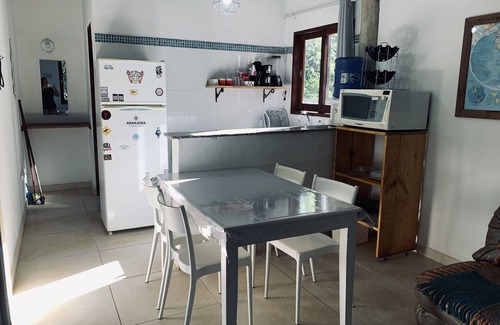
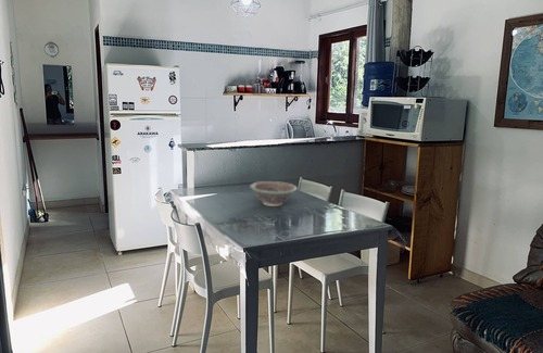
+ decorative bowl [249,180,298,207]
